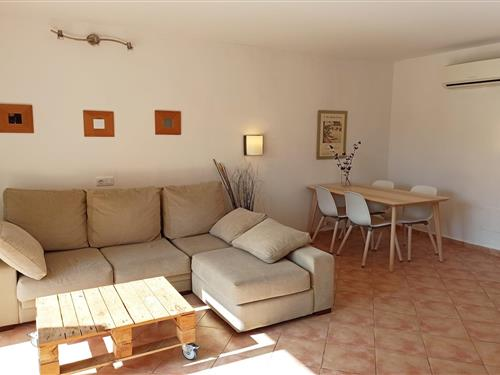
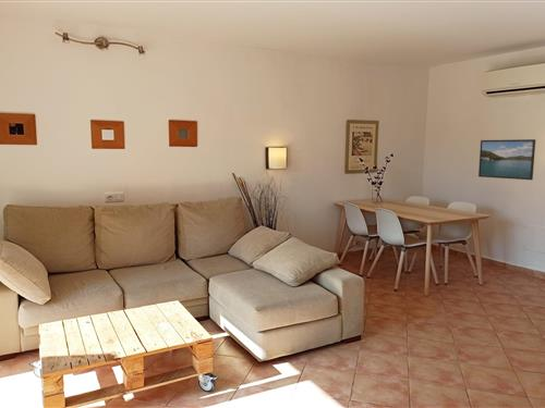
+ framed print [477,138,536,181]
